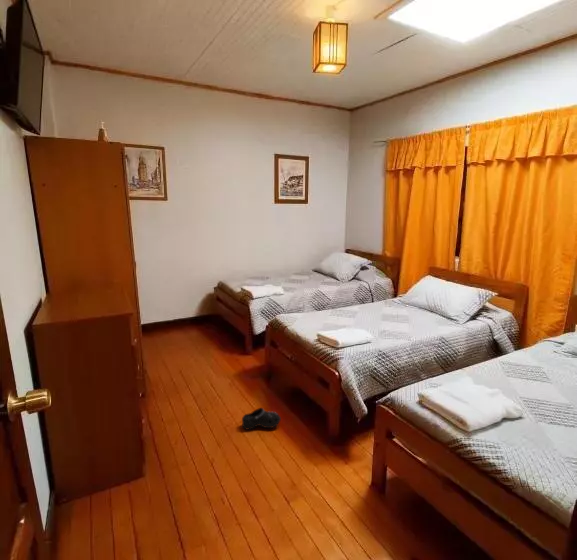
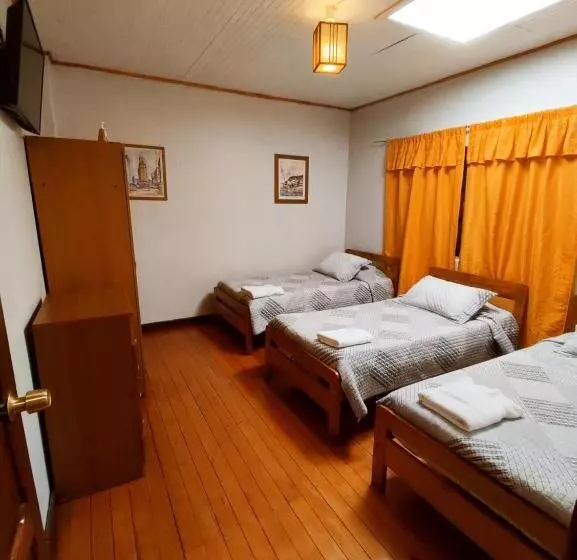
- shoe [241,407,282,431]
